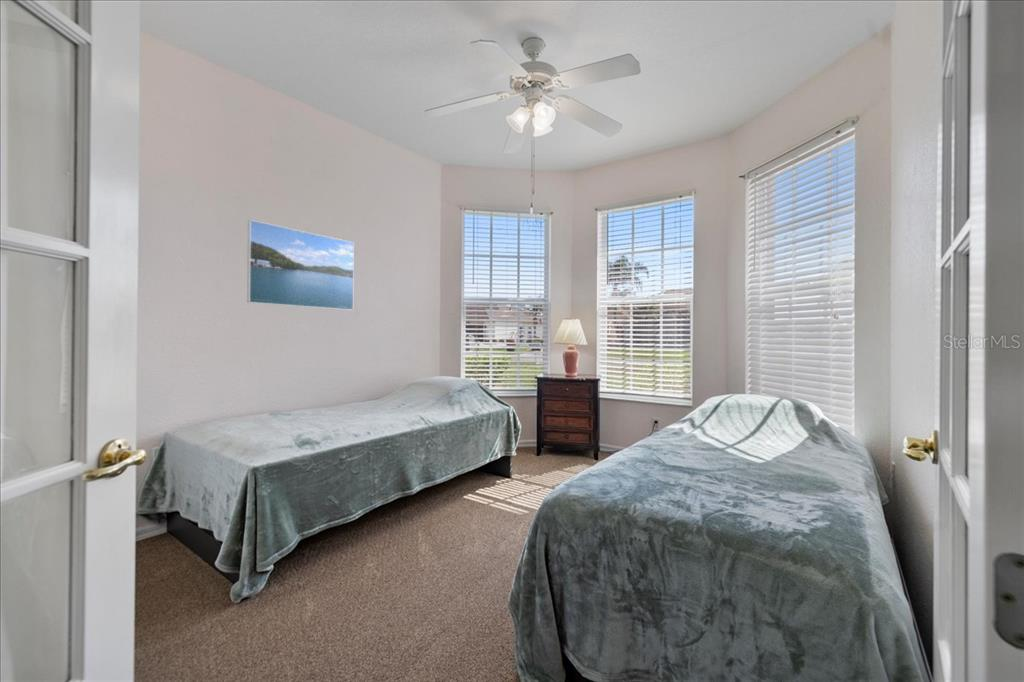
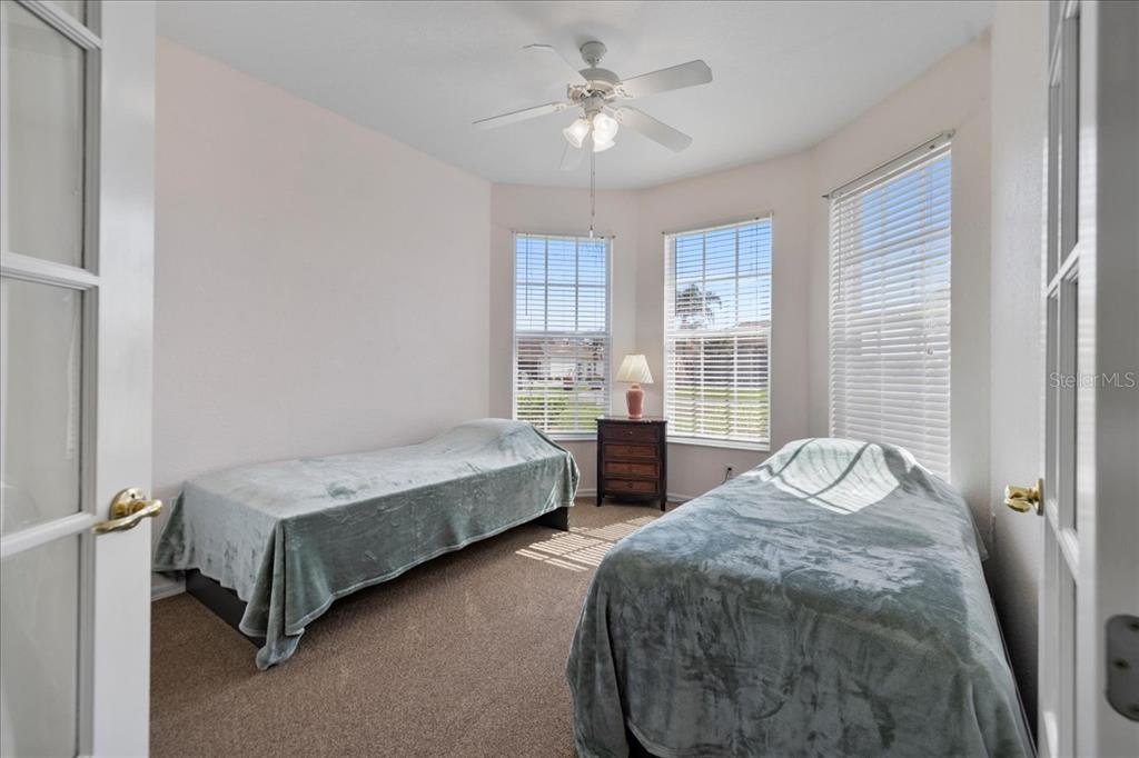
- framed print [246,219,355,311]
